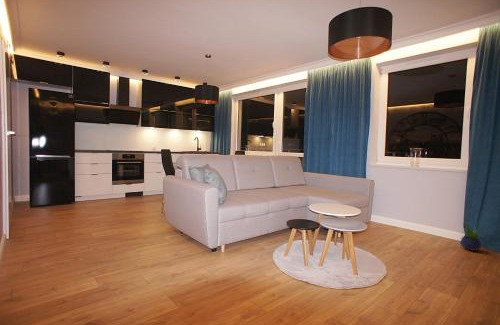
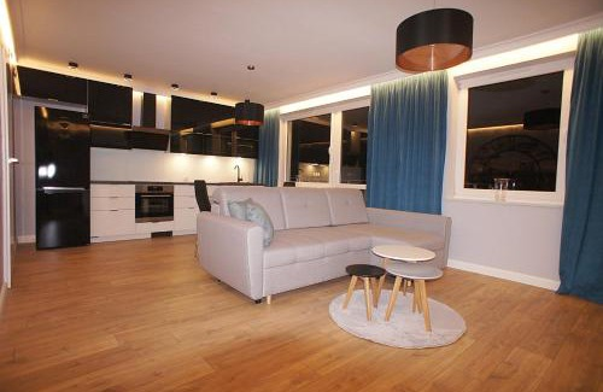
- potted plant [460,223,487,252]
